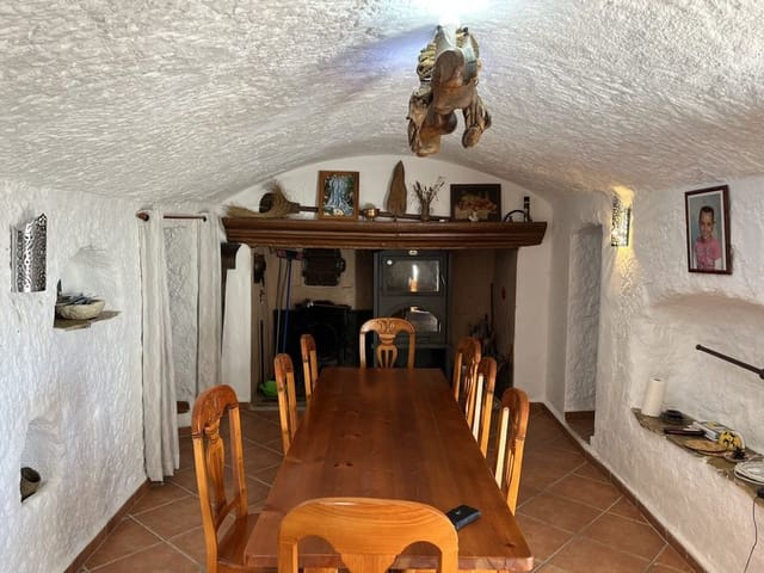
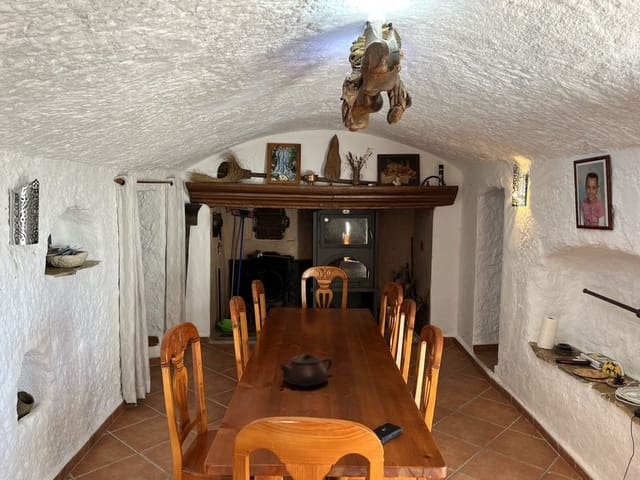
+ teapot [278,353,333,388]
